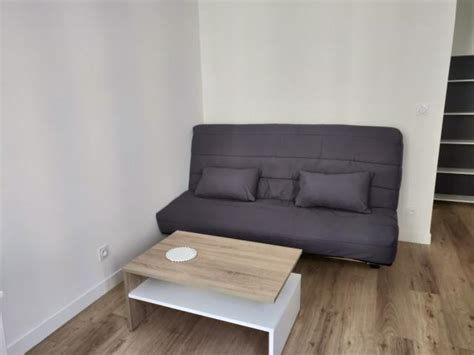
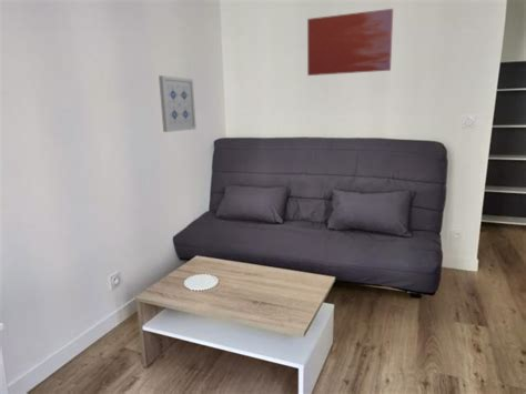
+ wall art [306,8,394,77]
+ wall art [158,74,198,133]
